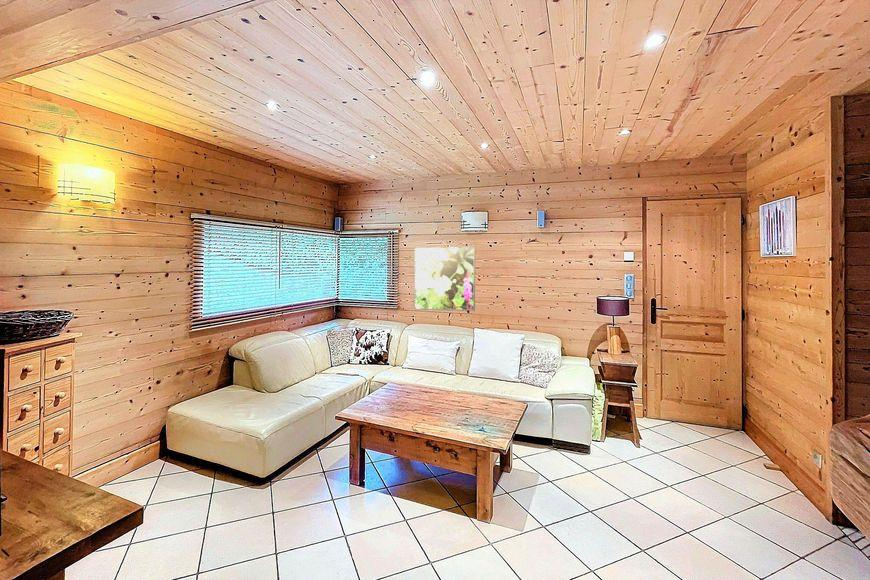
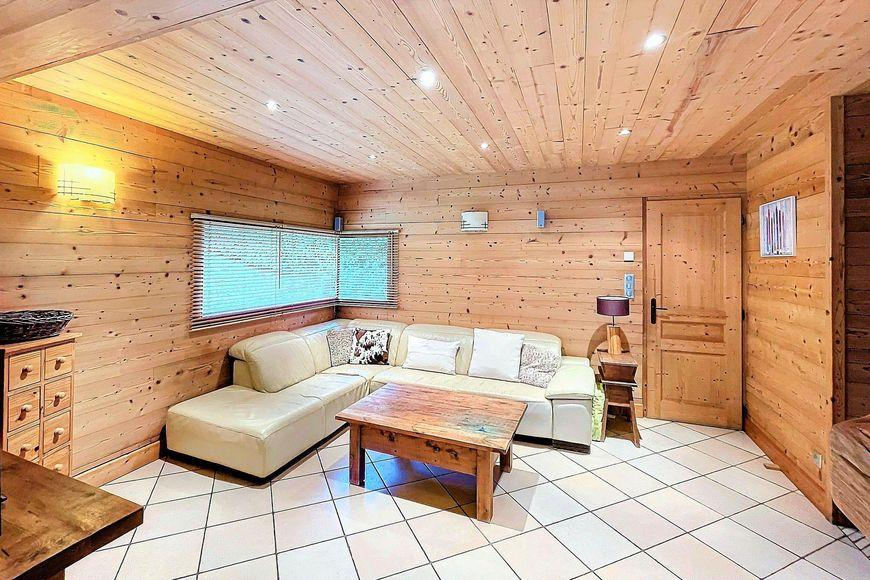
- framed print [413,244,476,312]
